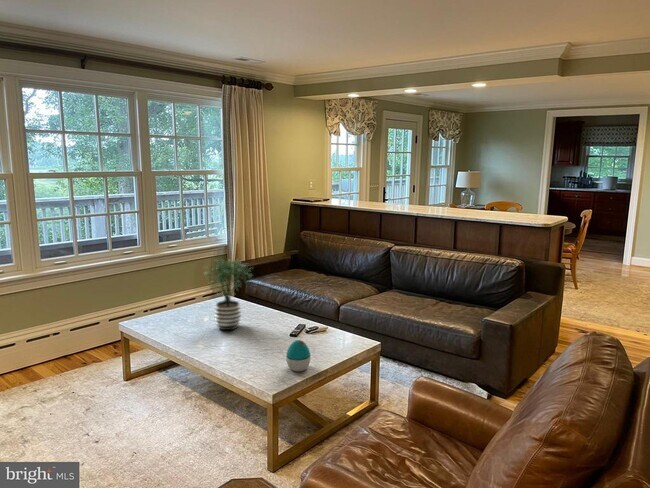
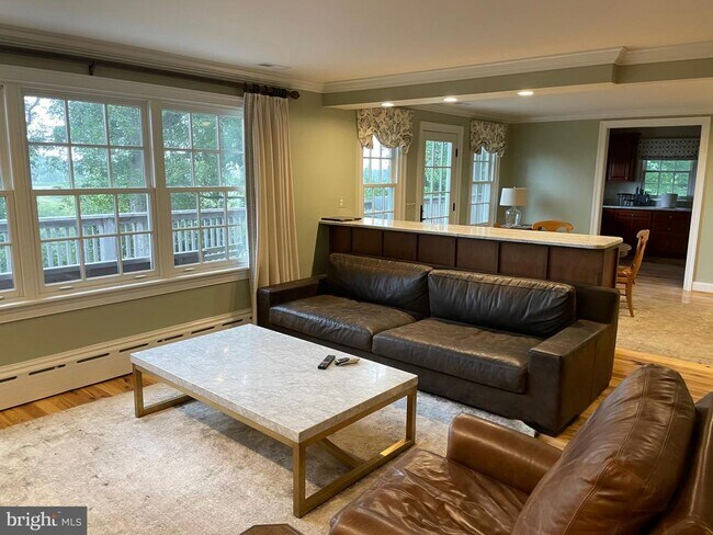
- decorative egg [285,339,311,372]
- potted plant [202,255,253,331]
